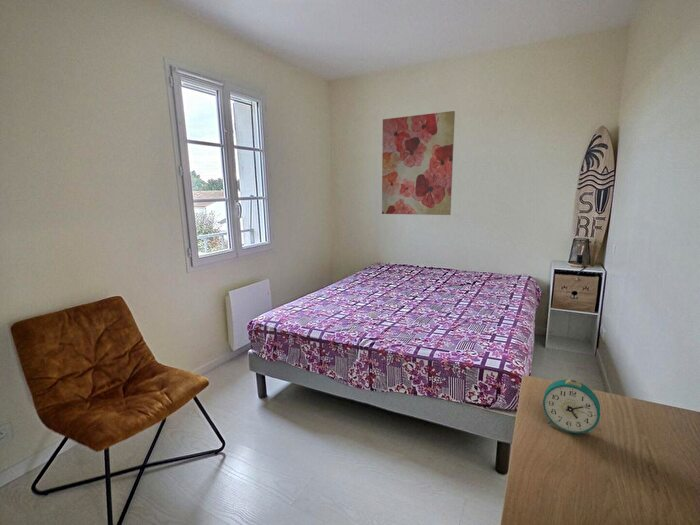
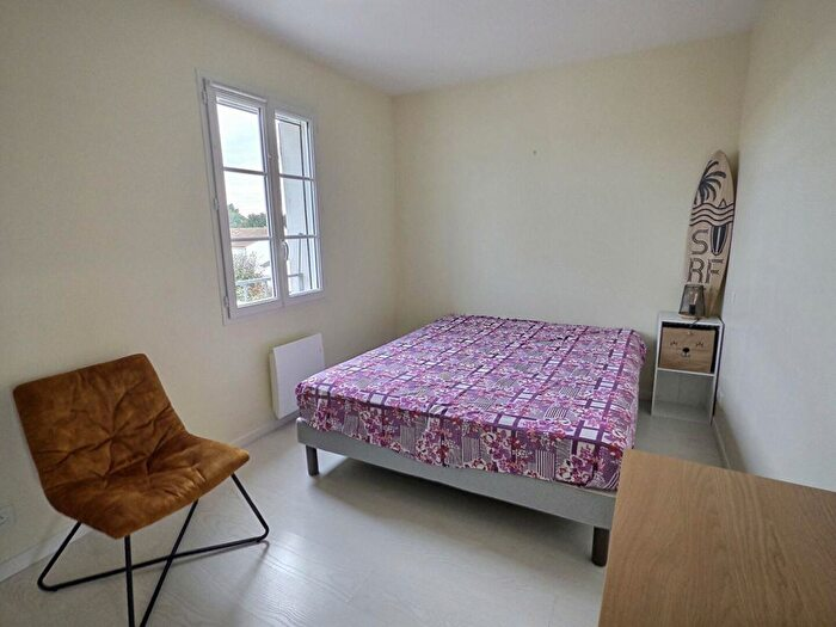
- wall art [381,110,456,216]
- alarm clock [542,378,601,438]
